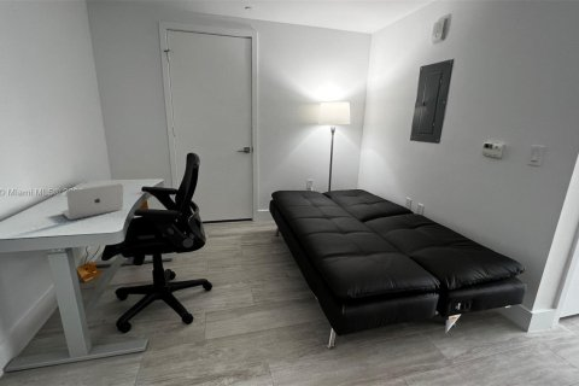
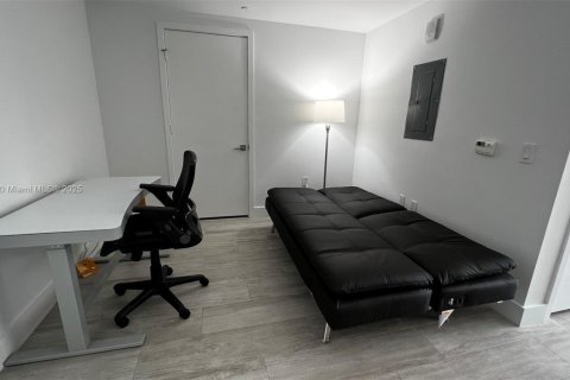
- laptop [60,182,124,221]
